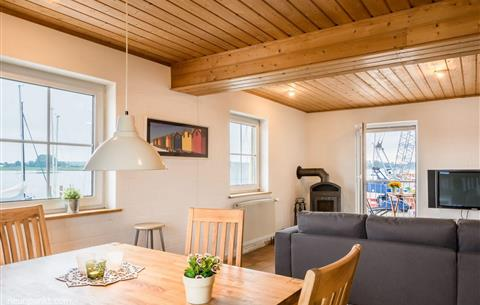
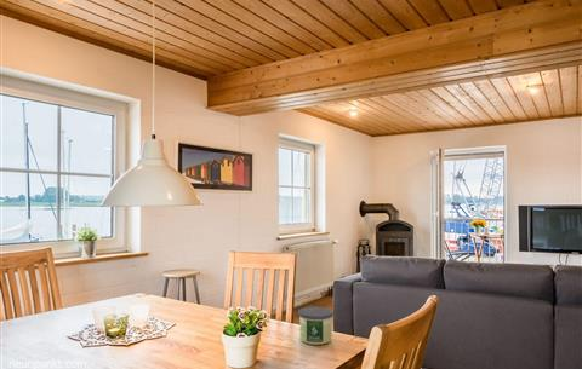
+ candle [297,306,335,346]
